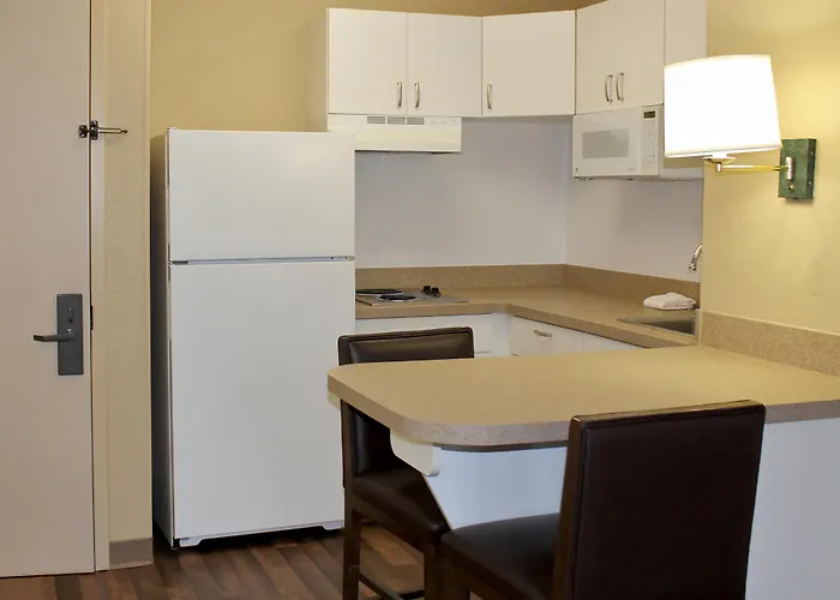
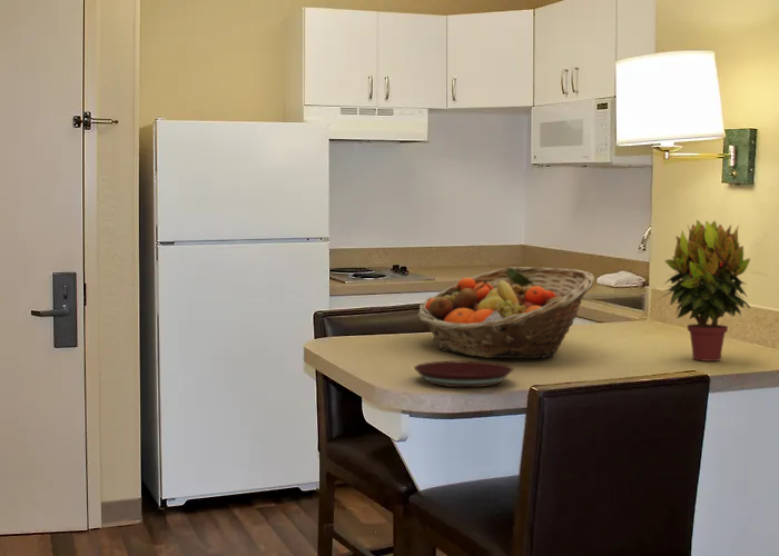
+ plate [413,360,514,388]
+ fruit basket [416,266,595,359]
+ potted plant [658,219,752,363]
